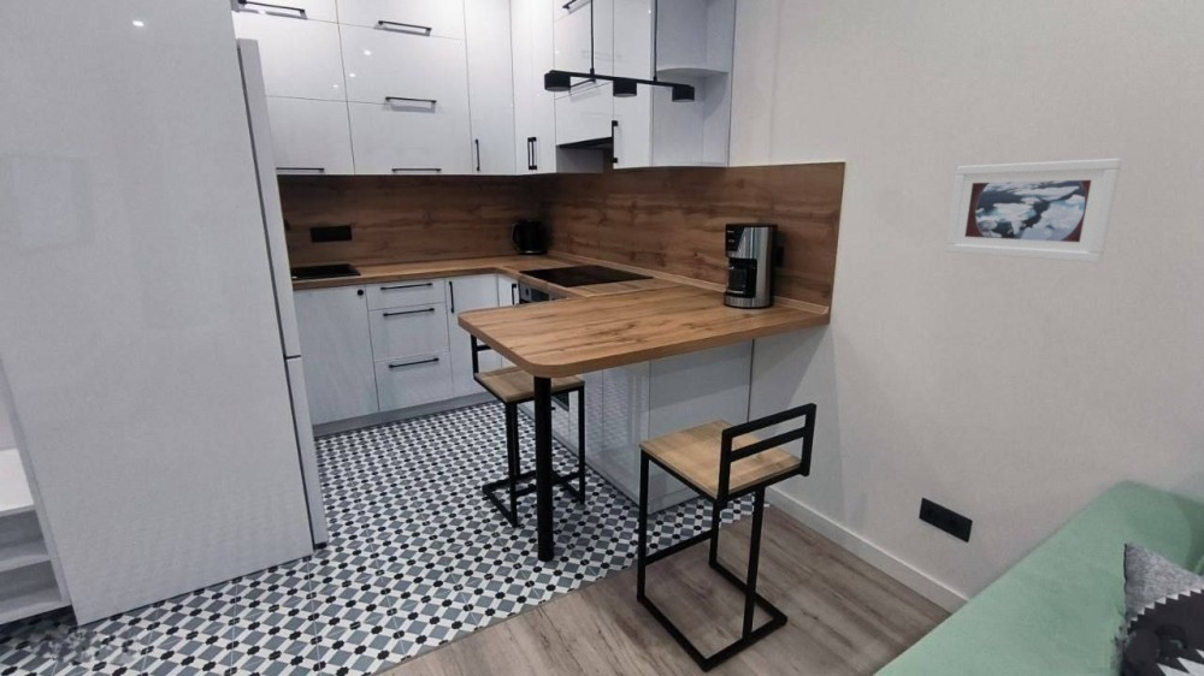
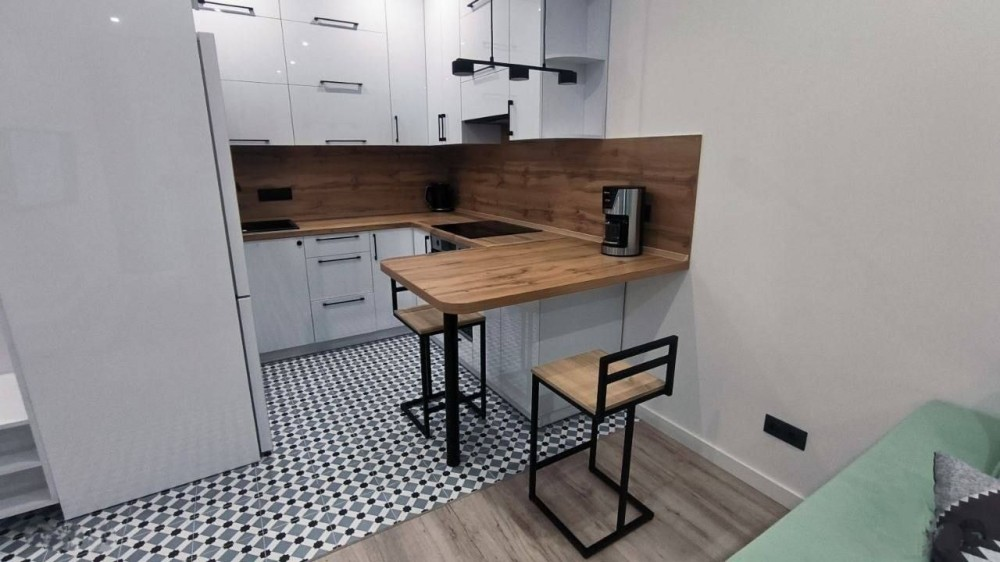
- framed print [944,158,1123,263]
